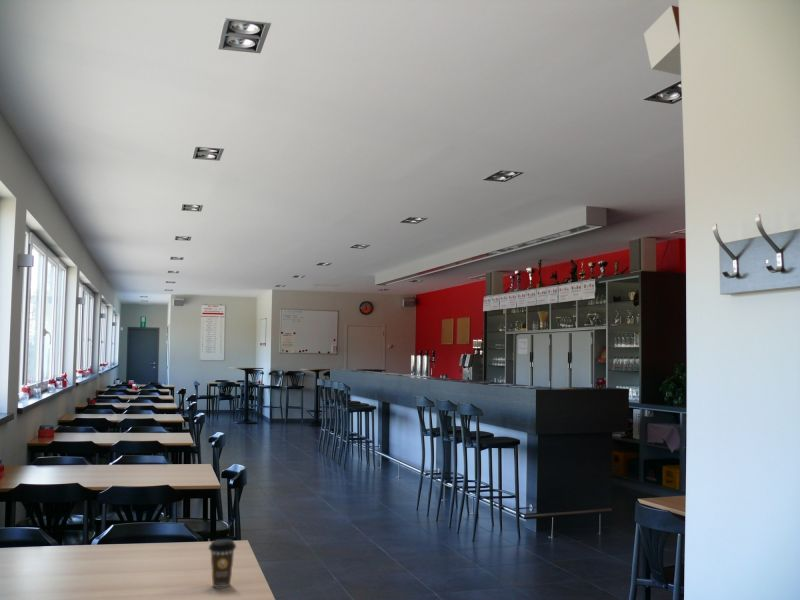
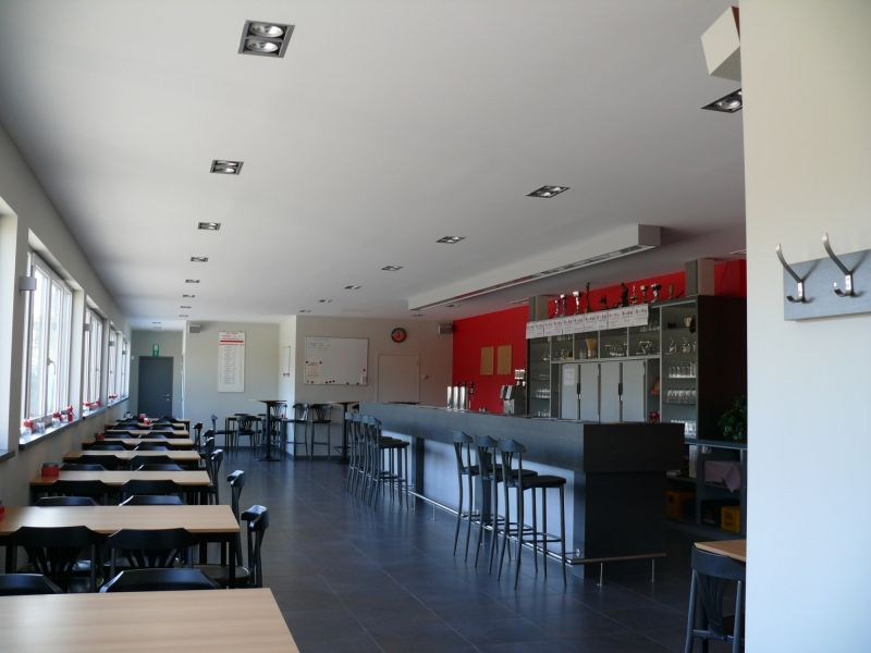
- coffee cup [208,538,237,588]
